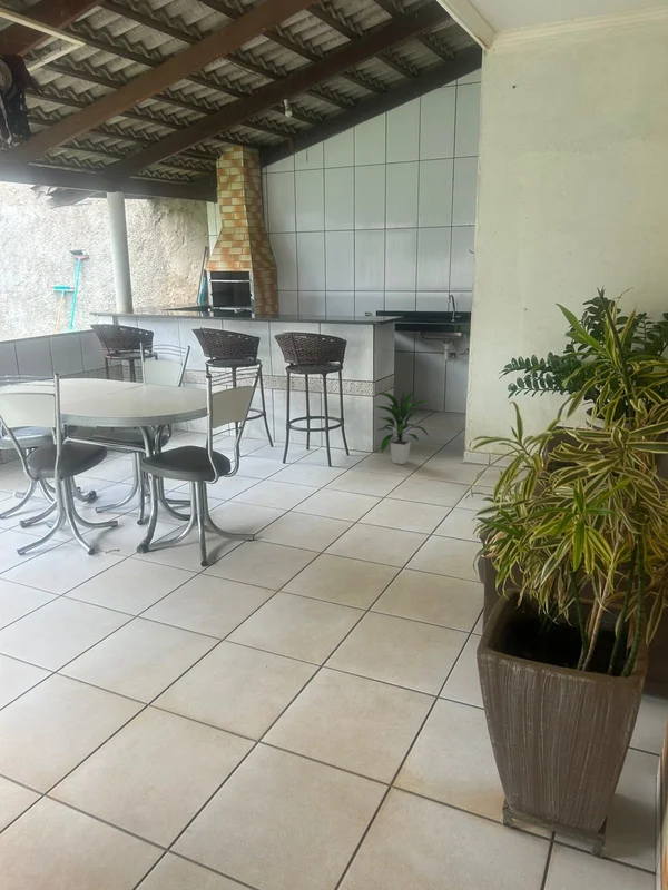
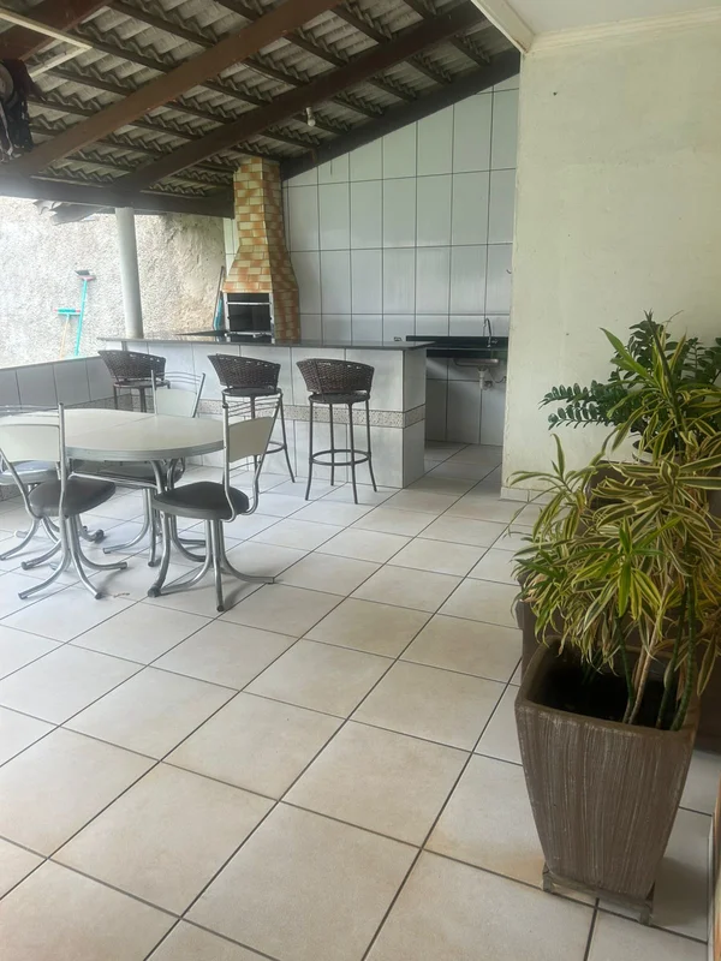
- indoor plant [372,387,431,465]
